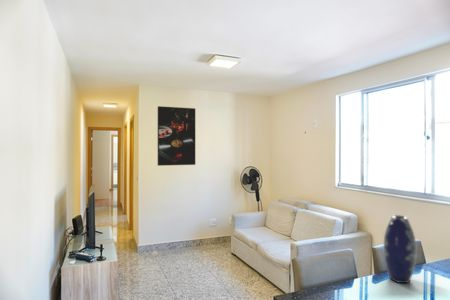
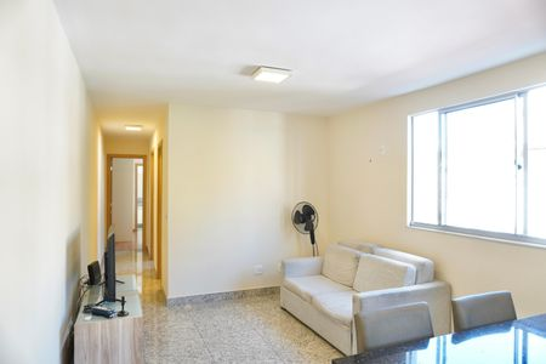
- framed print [157,105,196,167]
- vase [383,214,417,284]
